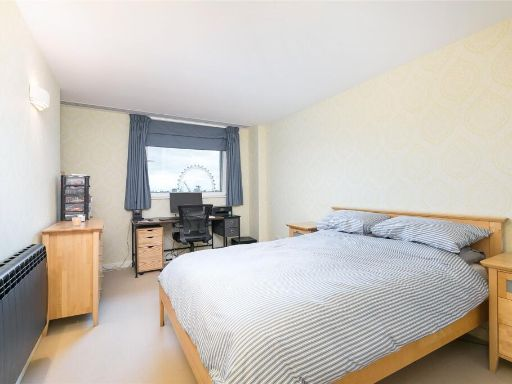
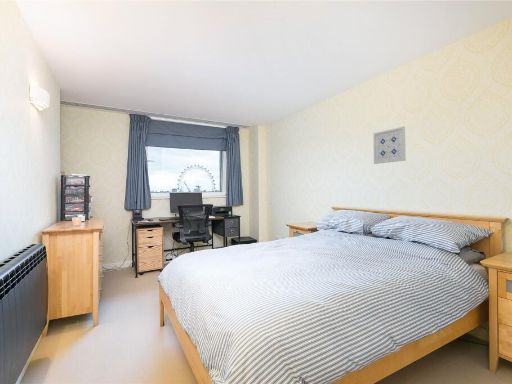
+ wall art [372,125,407,165]
